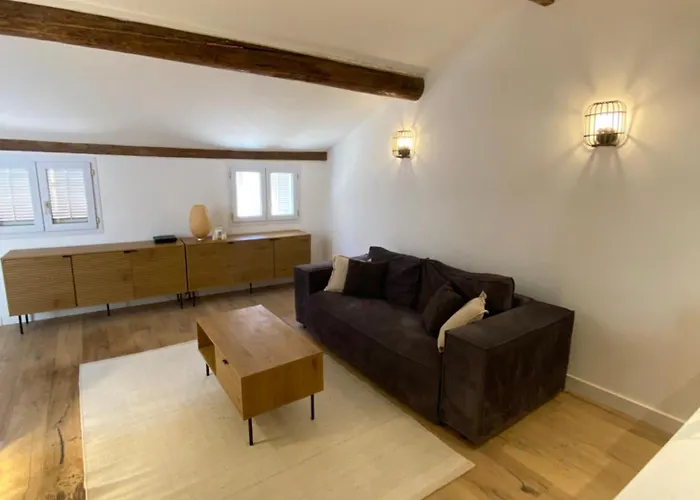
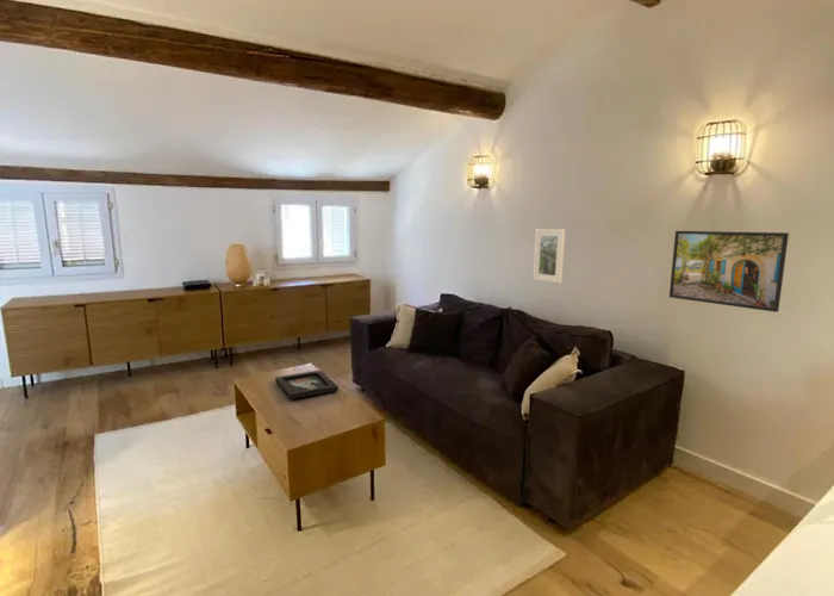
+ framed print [533,228,566,285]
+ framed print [668,230,790,313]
+ decorative tray [274,370,340,399]
